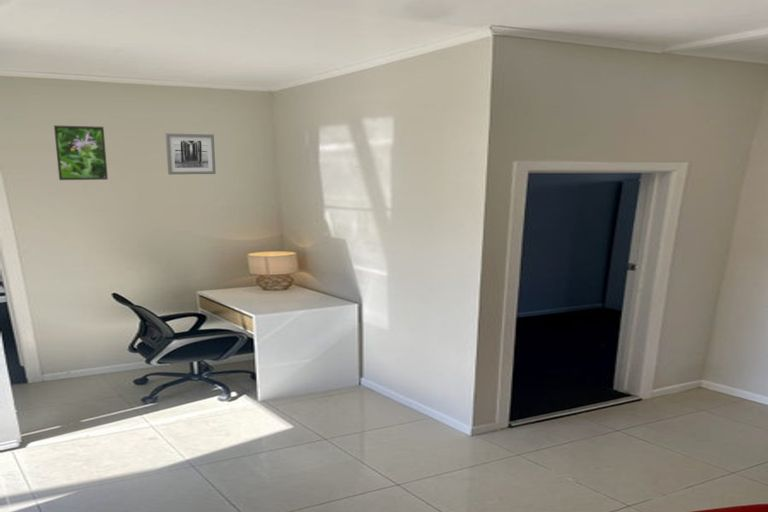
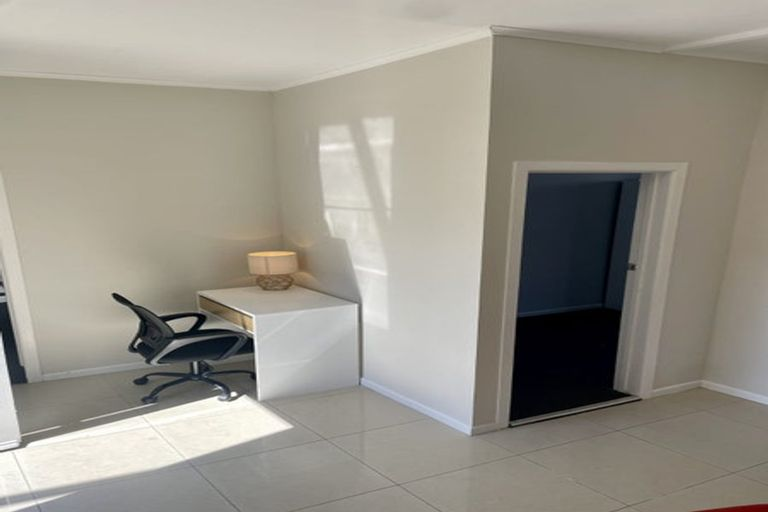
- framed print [53,124,109,181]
- wall art [165,132,217,176]
